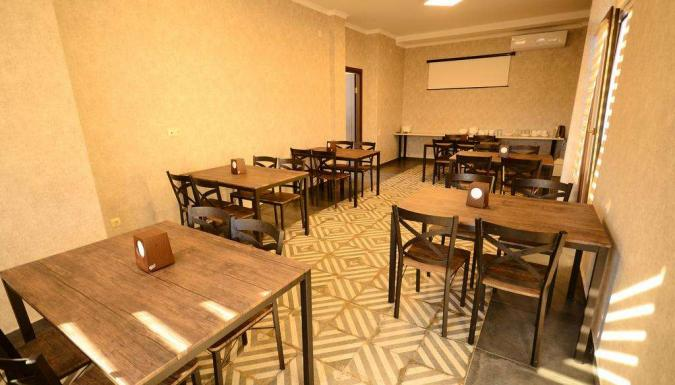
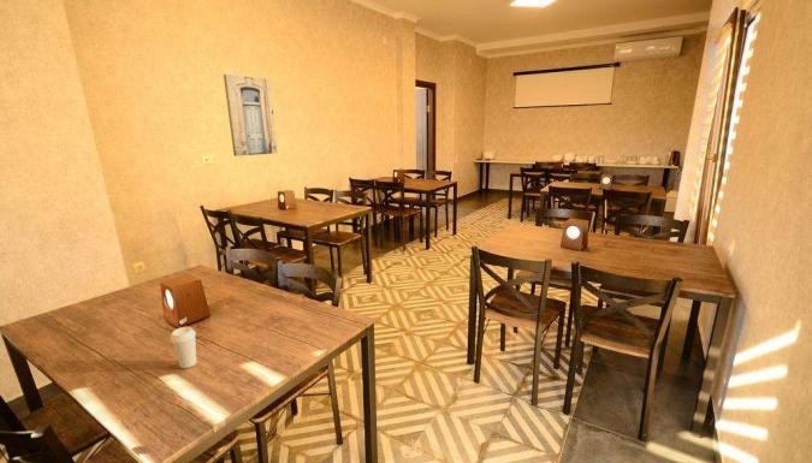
+ wall art [223,73,278,158]
+ coffee cup [168,326,197,369]
